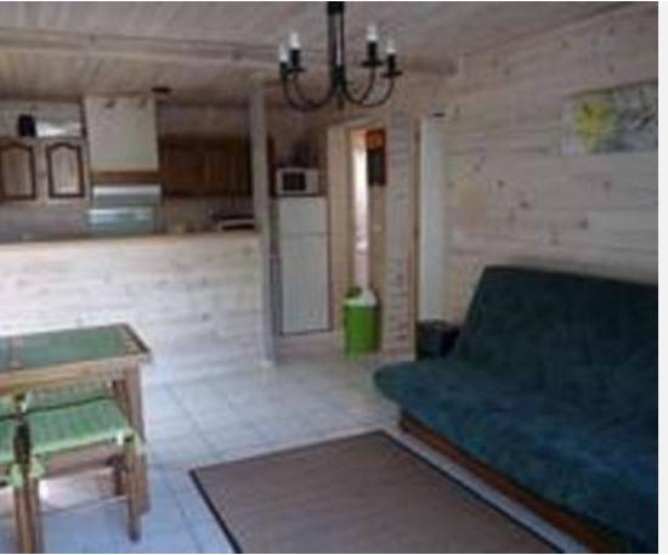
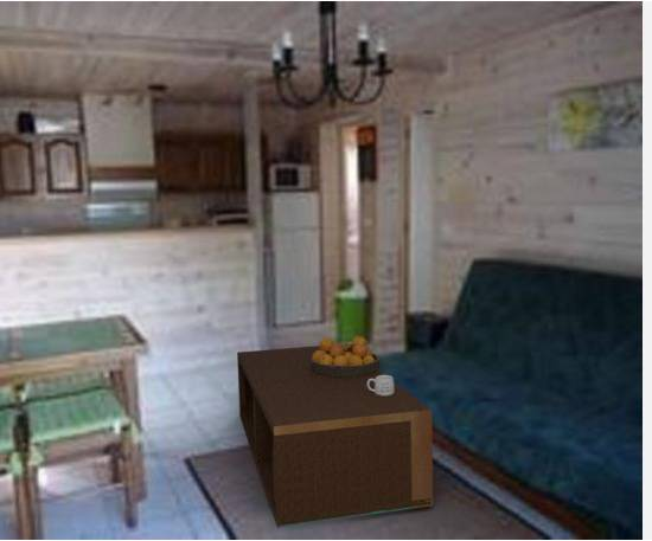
+ mug [367,374,395,397]
+ fruit bowl [312,335,381,378]
+ coffee table [236,344,434,529]
